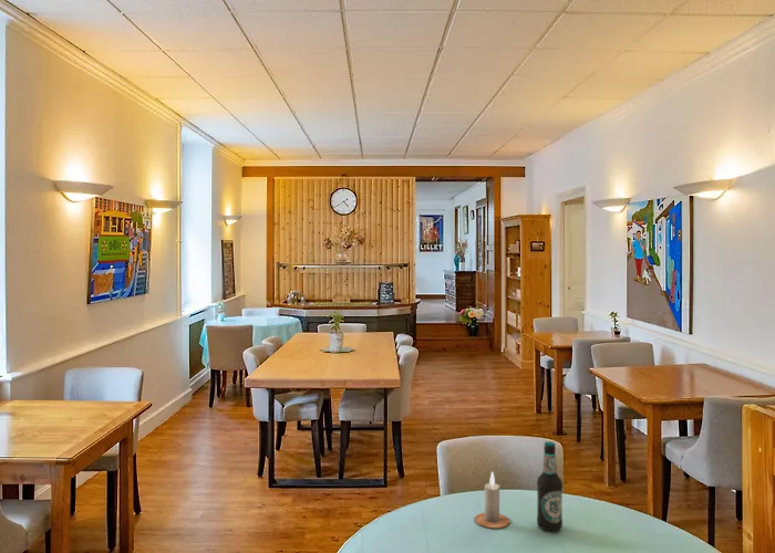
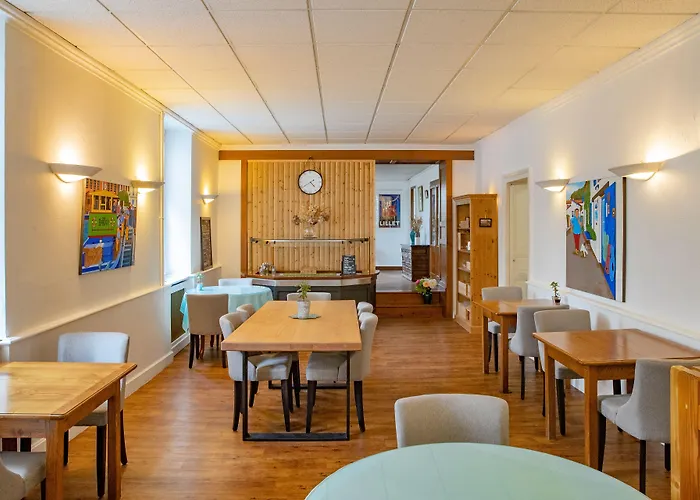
- candle [474,471,510,530]
- bottle [536,440,564,532]
